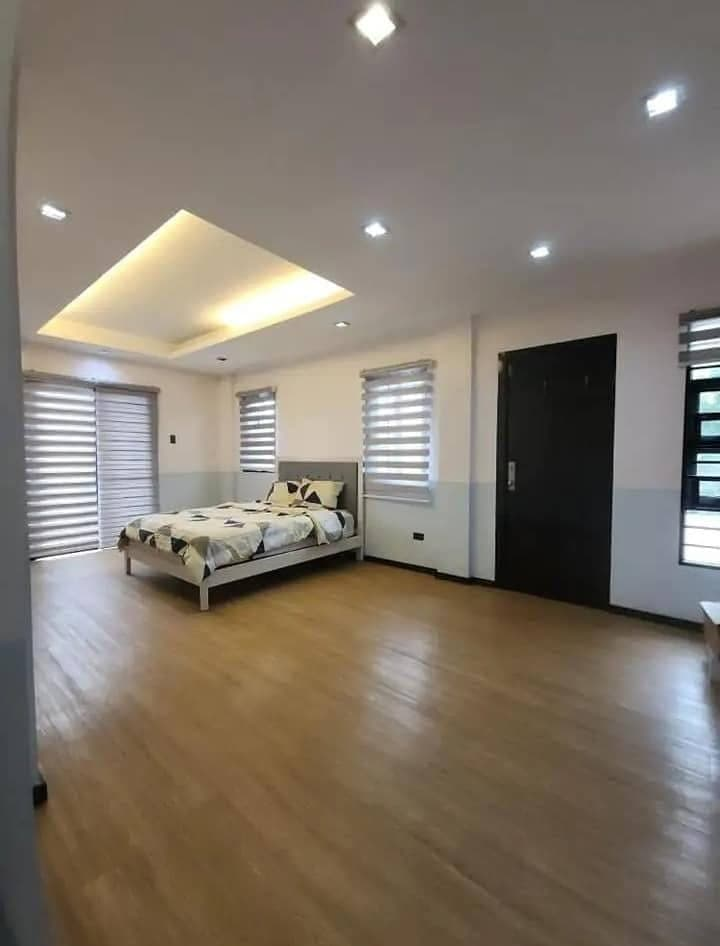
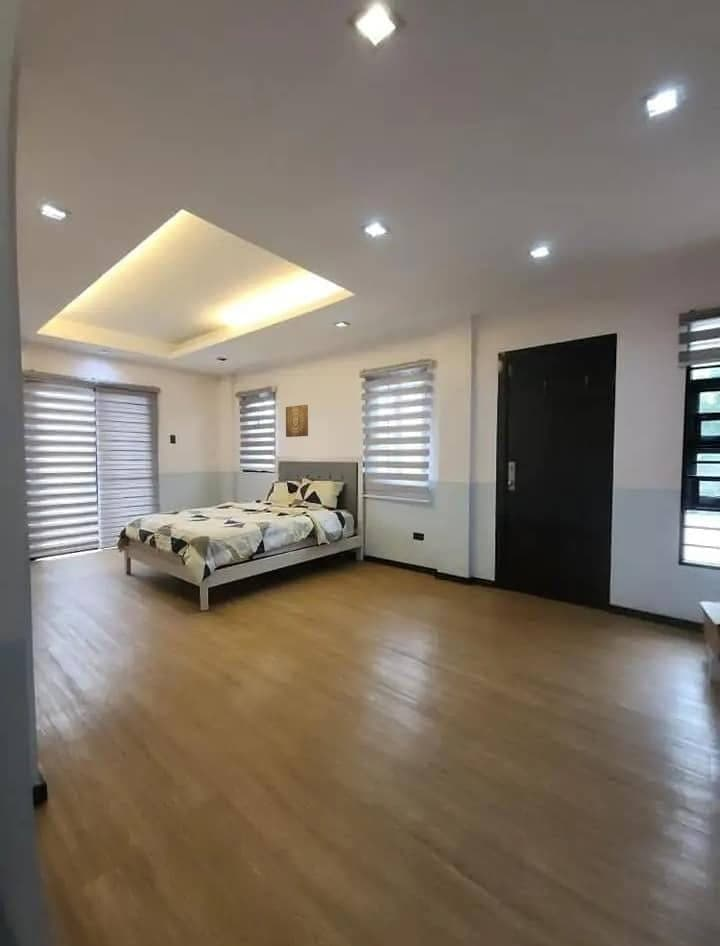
+ wall art [285,404,309,438]
